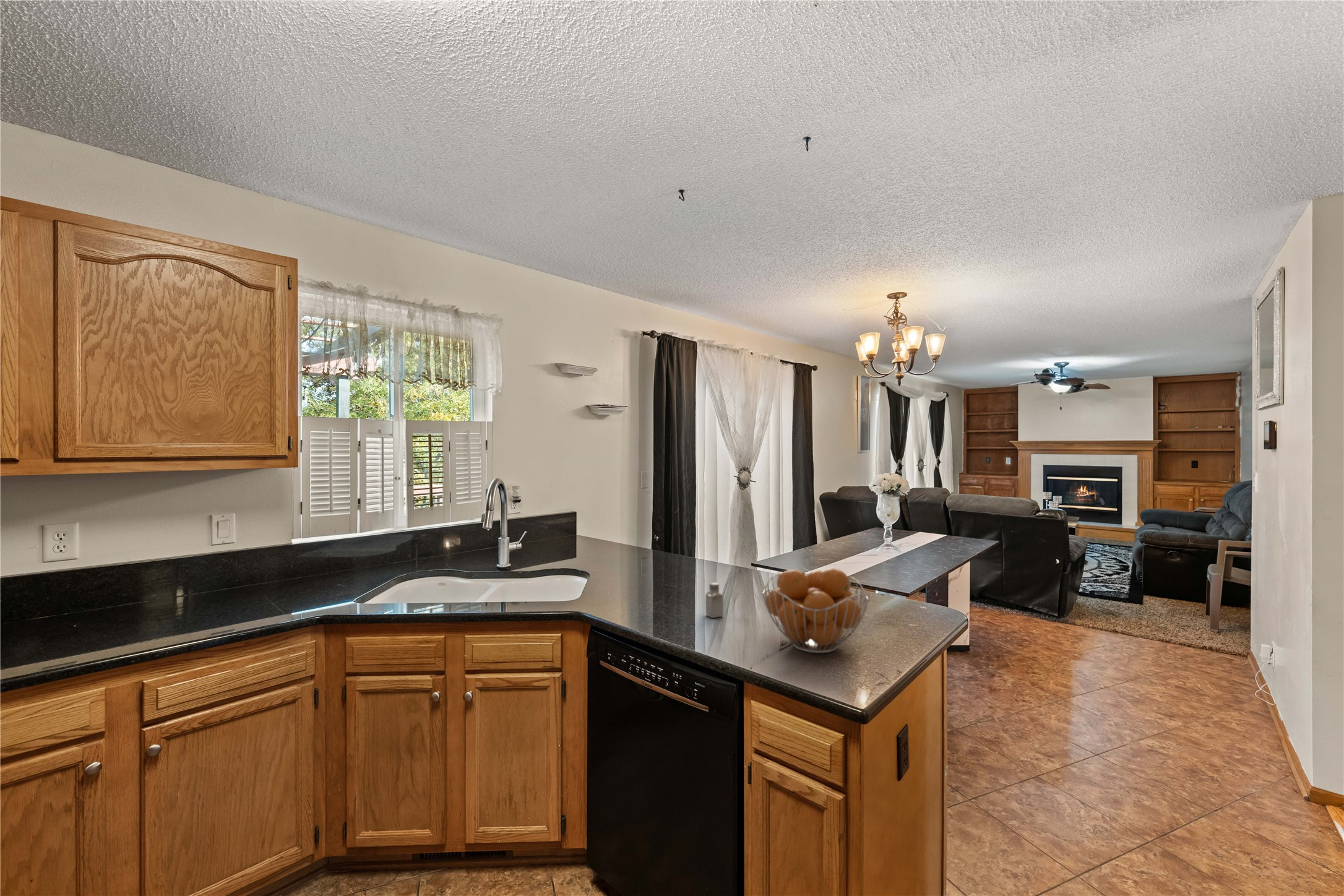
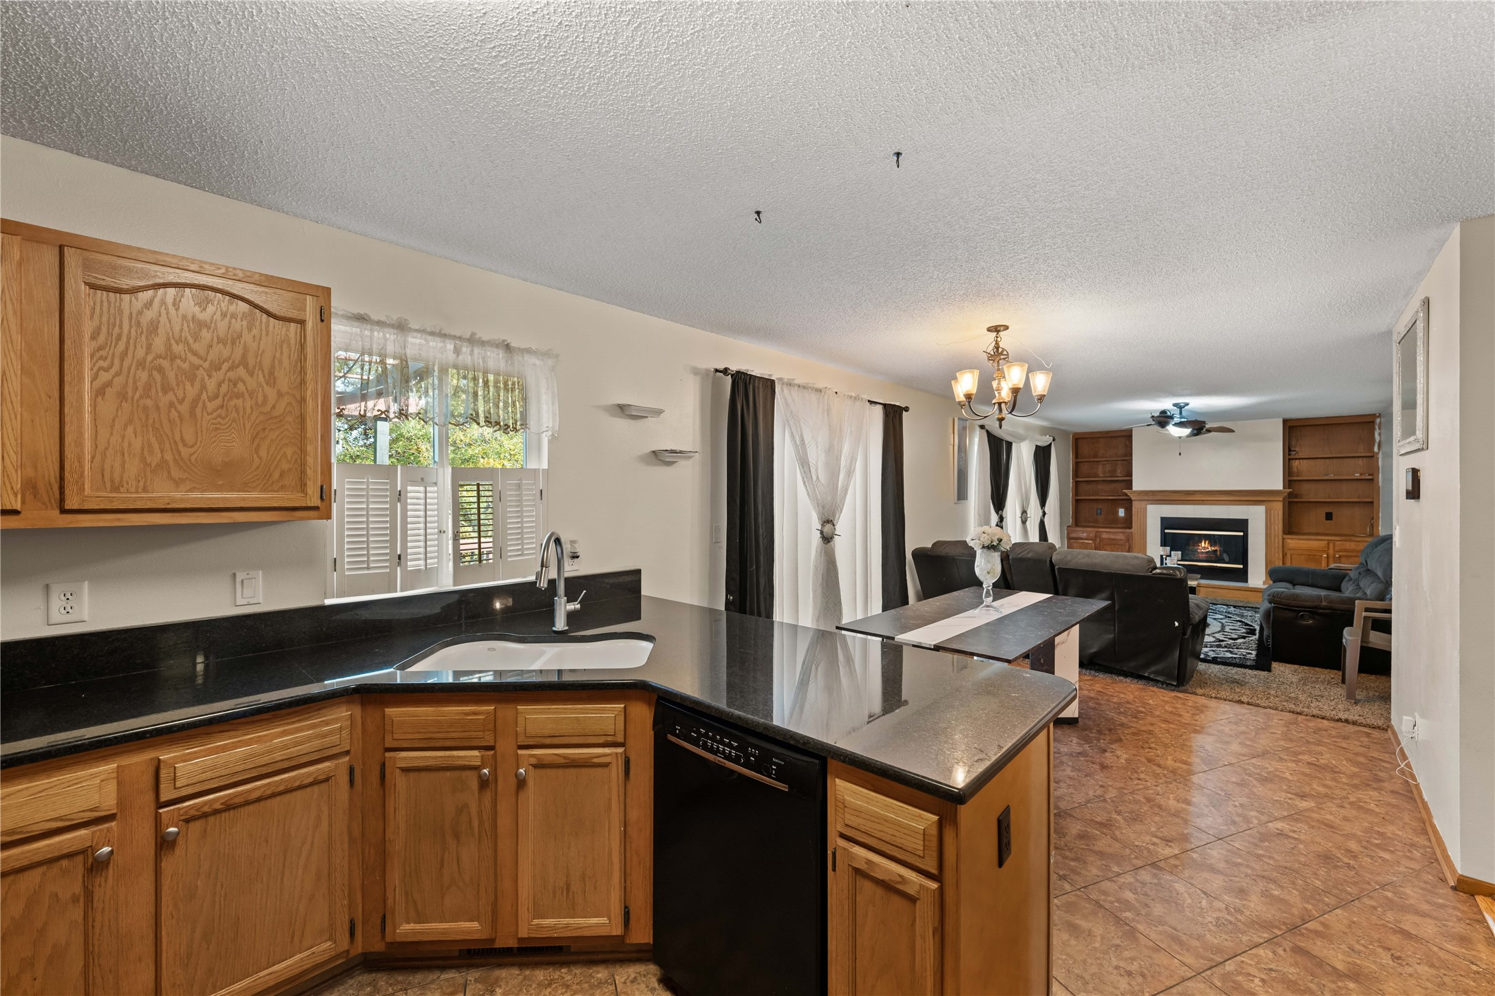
- fruit basket [762,567,869,654]
- saltshaker [705,582,724,619]
